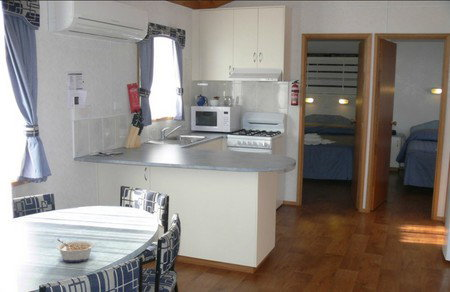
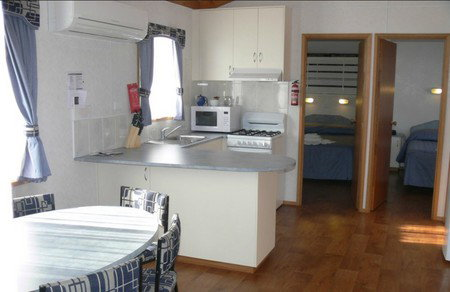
- legume [56,238,95,263]
